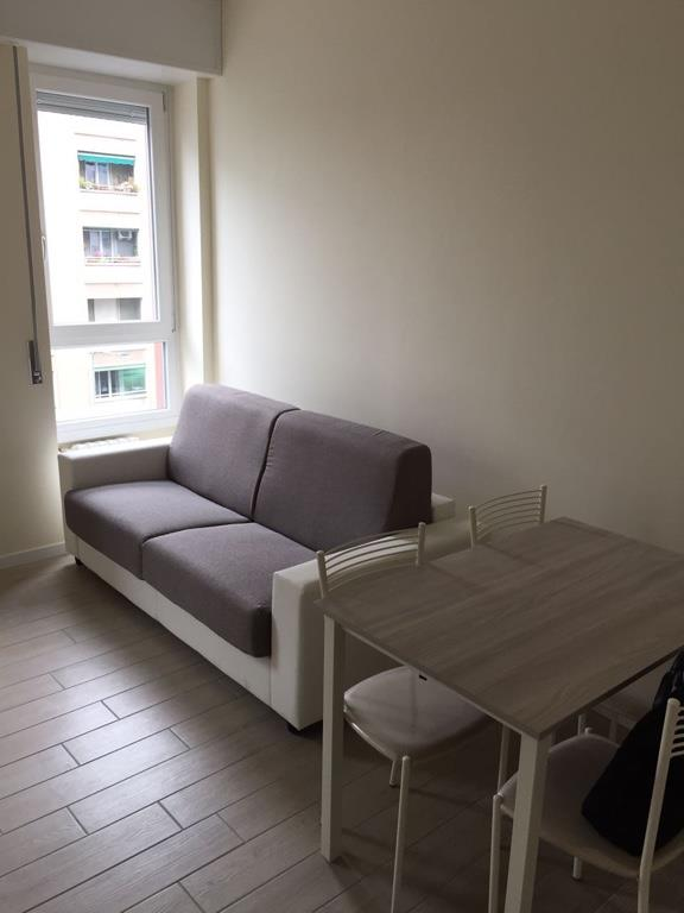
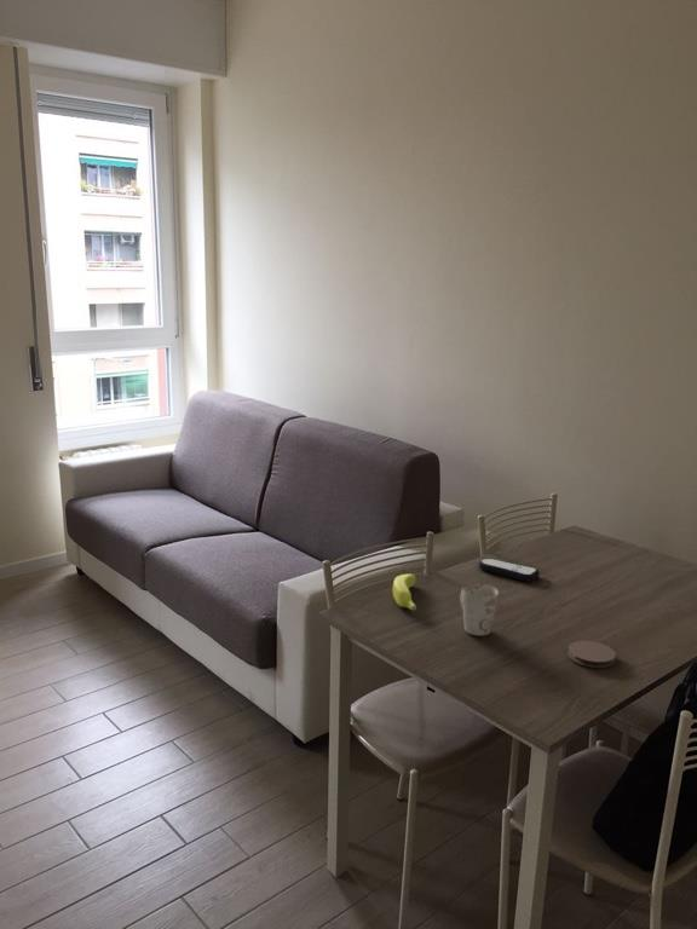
+ mug [459,582,500,636]
+ remote control [477,558,541,582]
+ coaster [566,640,617,669]
+ banana [392,573,417,612]
